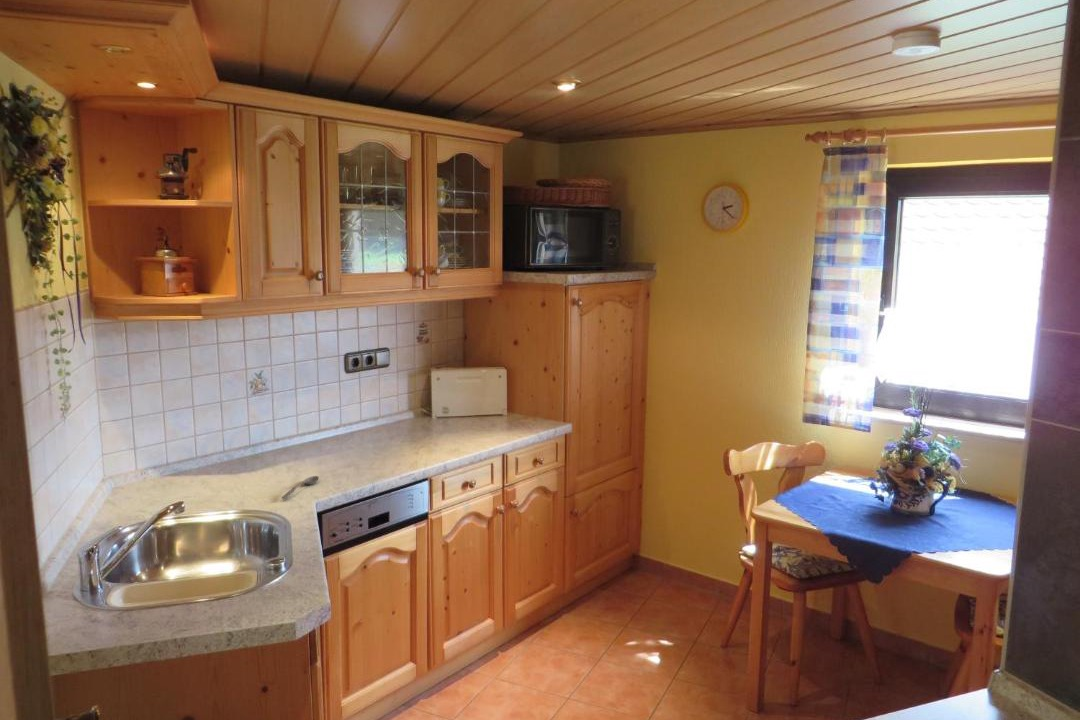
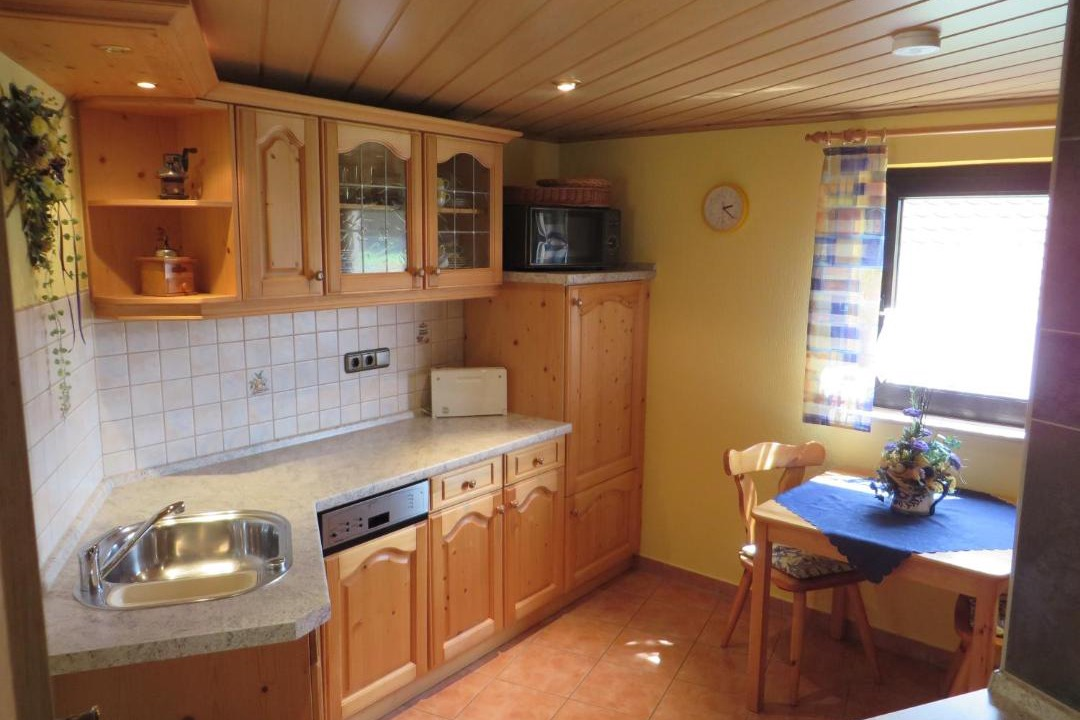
- soupspoon [281,475,320,500]
